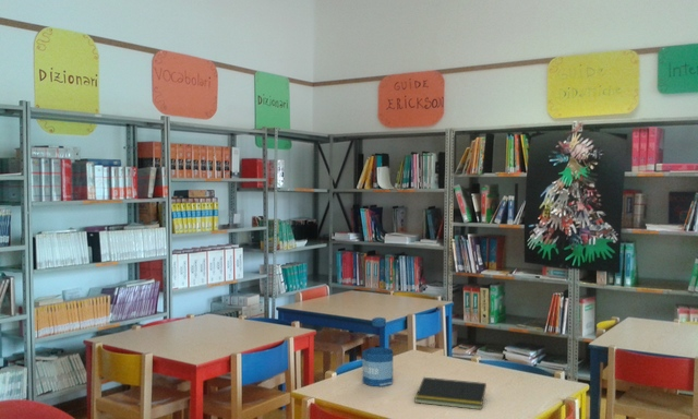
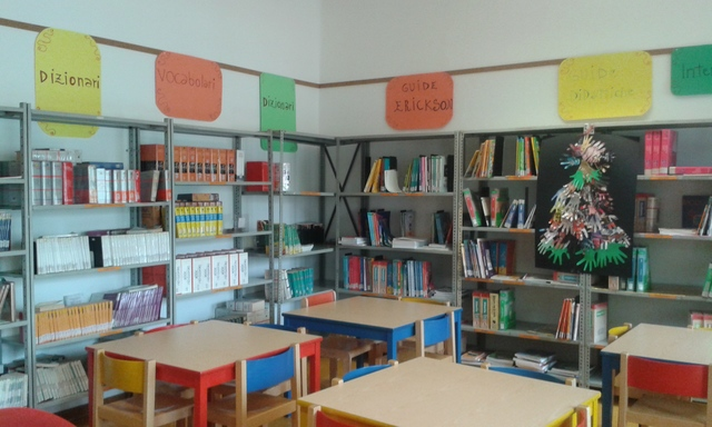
- notepad [413,376,488,410]
- bottle [361,316,394,387]
